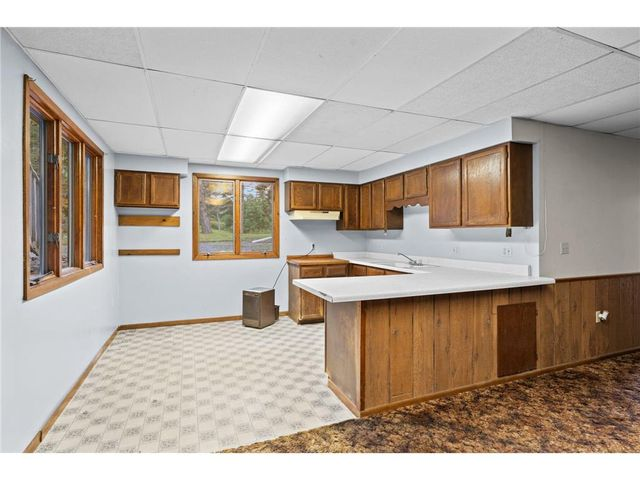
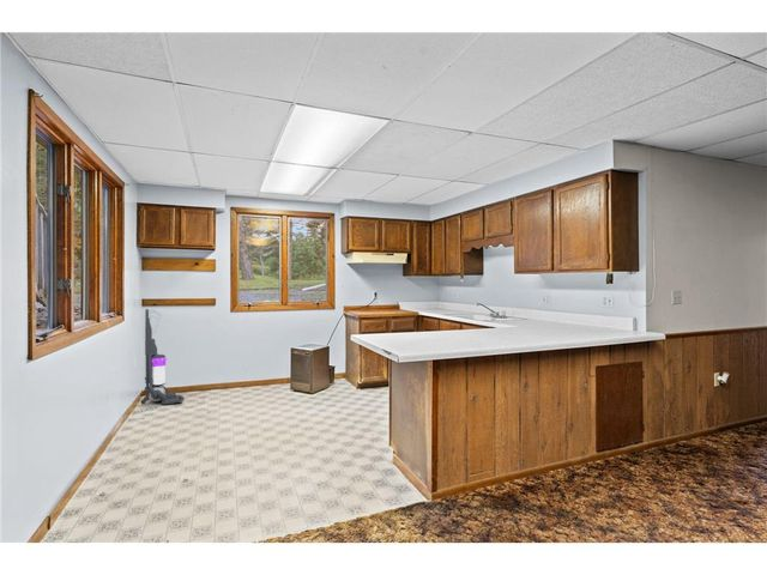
+ vacuum cleaner [140,308,185,406]
